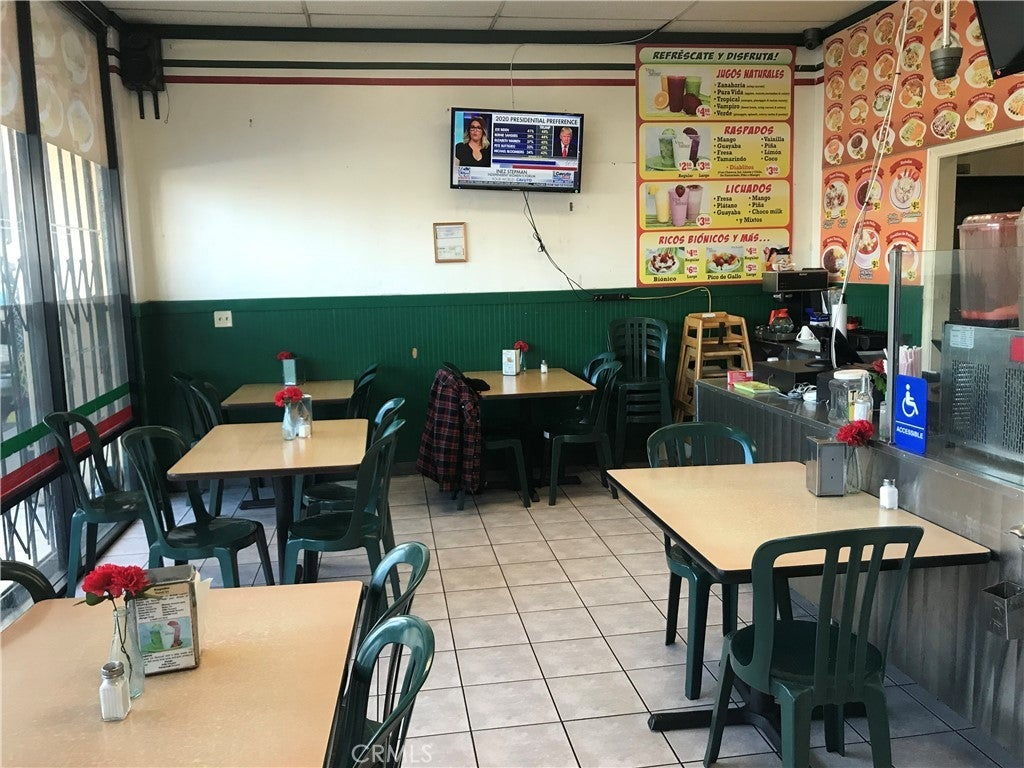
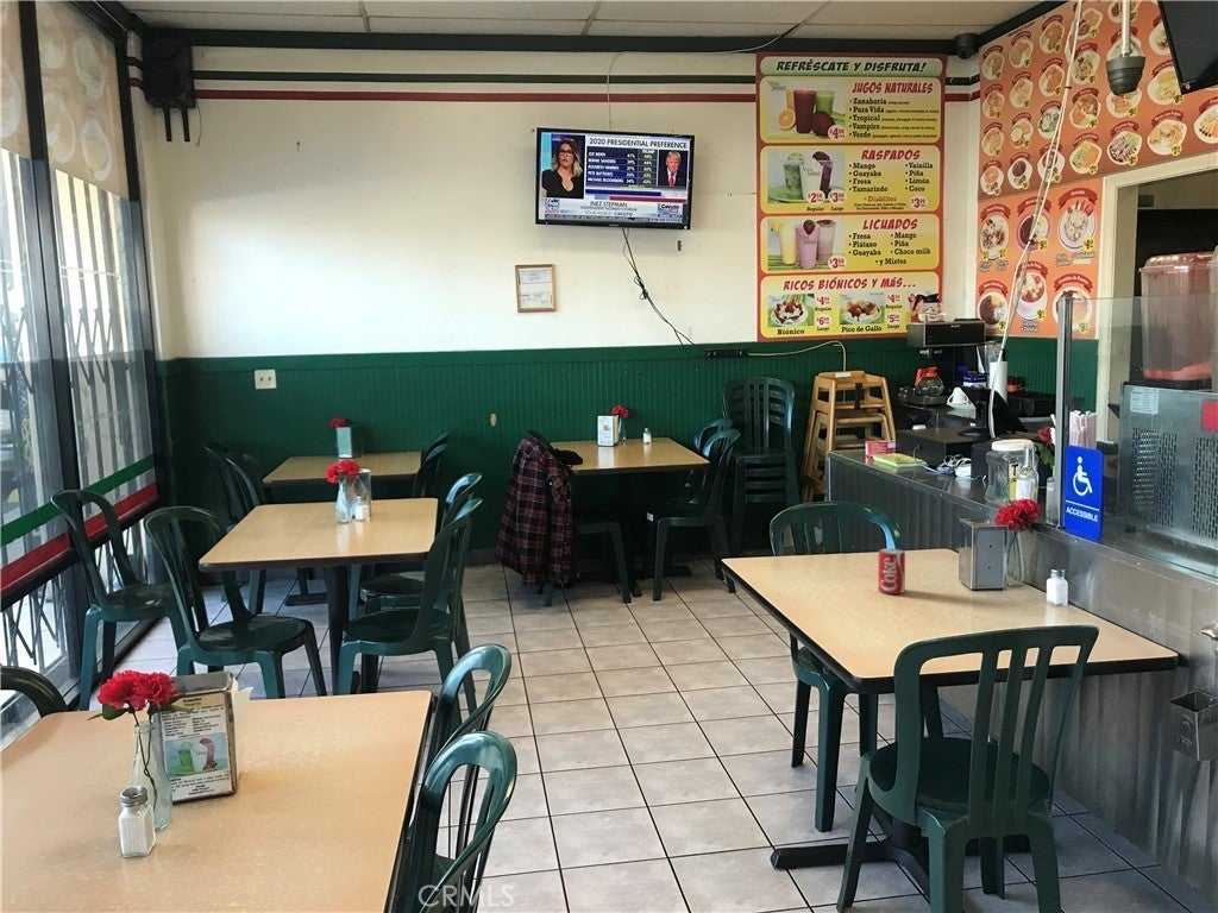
+ beverage can [877,547,906,596]
